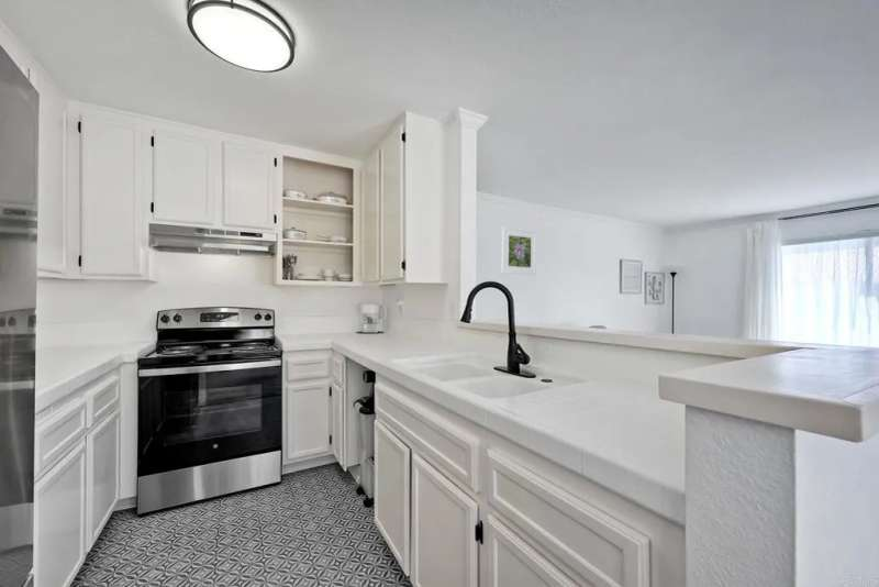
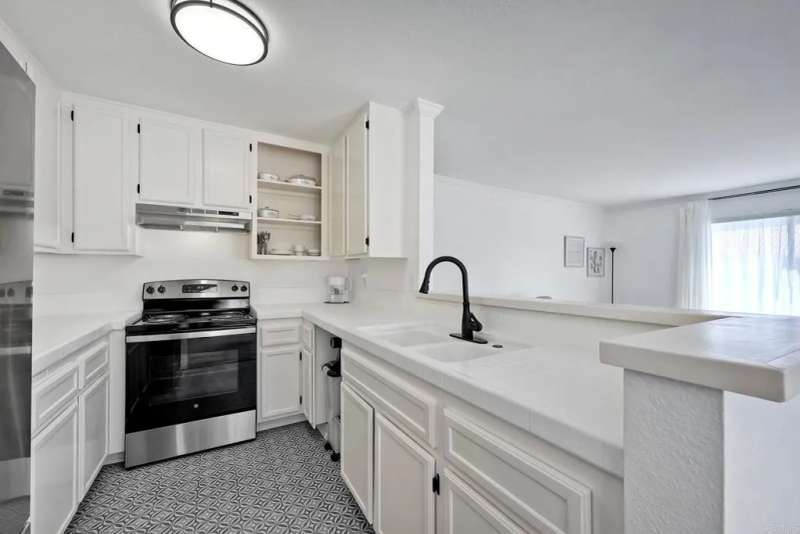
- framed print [501,226,537,276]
